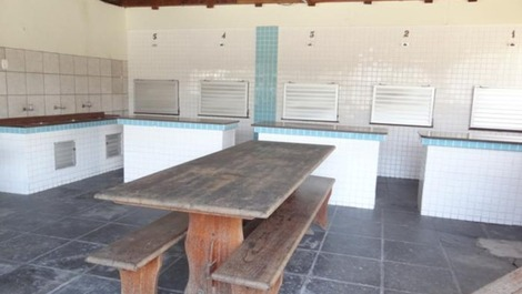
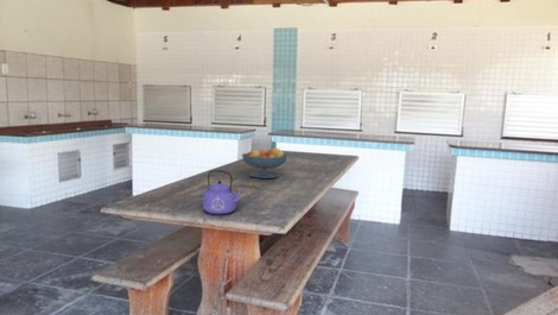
+ kettle [202,169,246,215]
+ fruit bowl [241,146,288,179]
